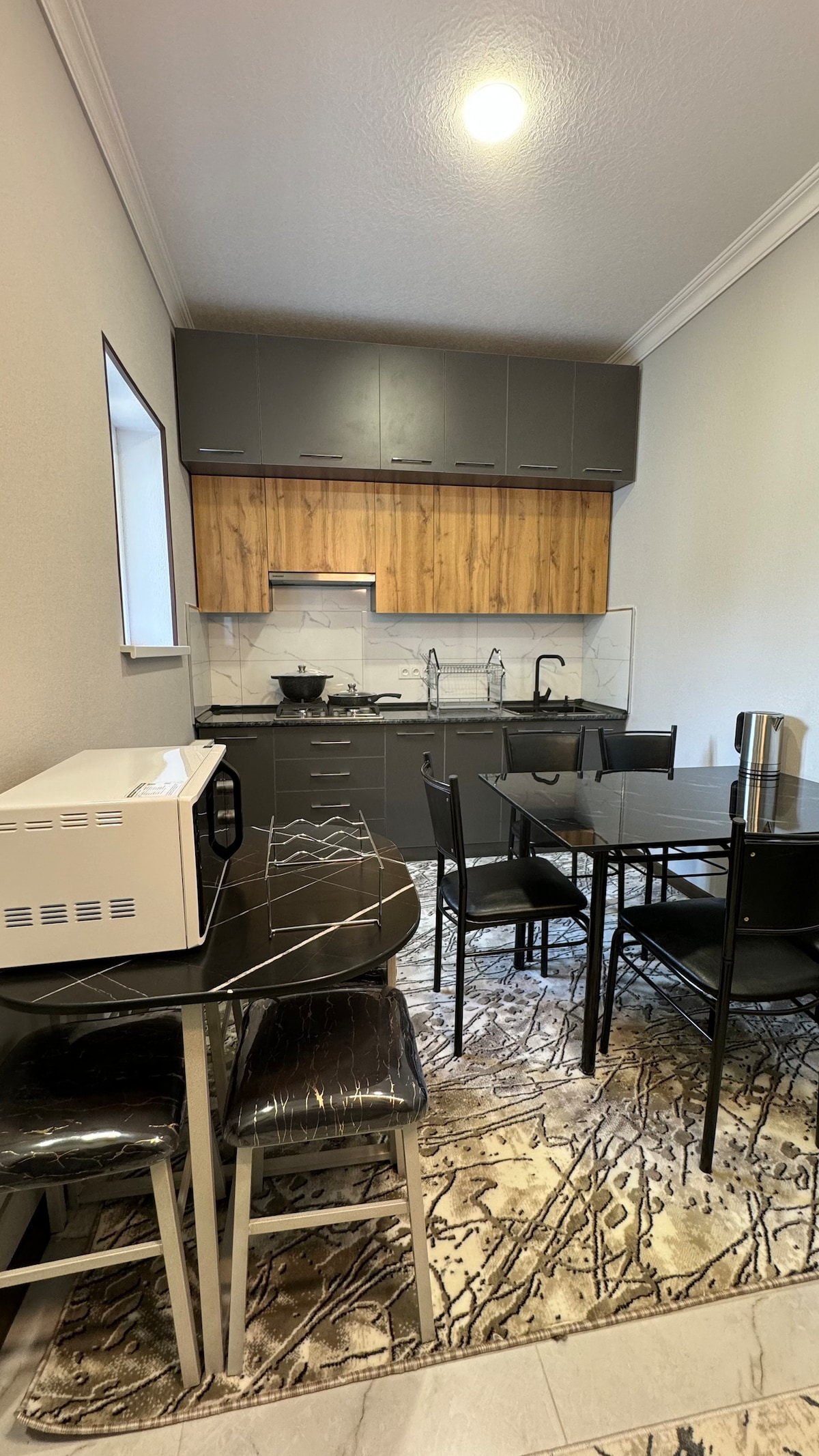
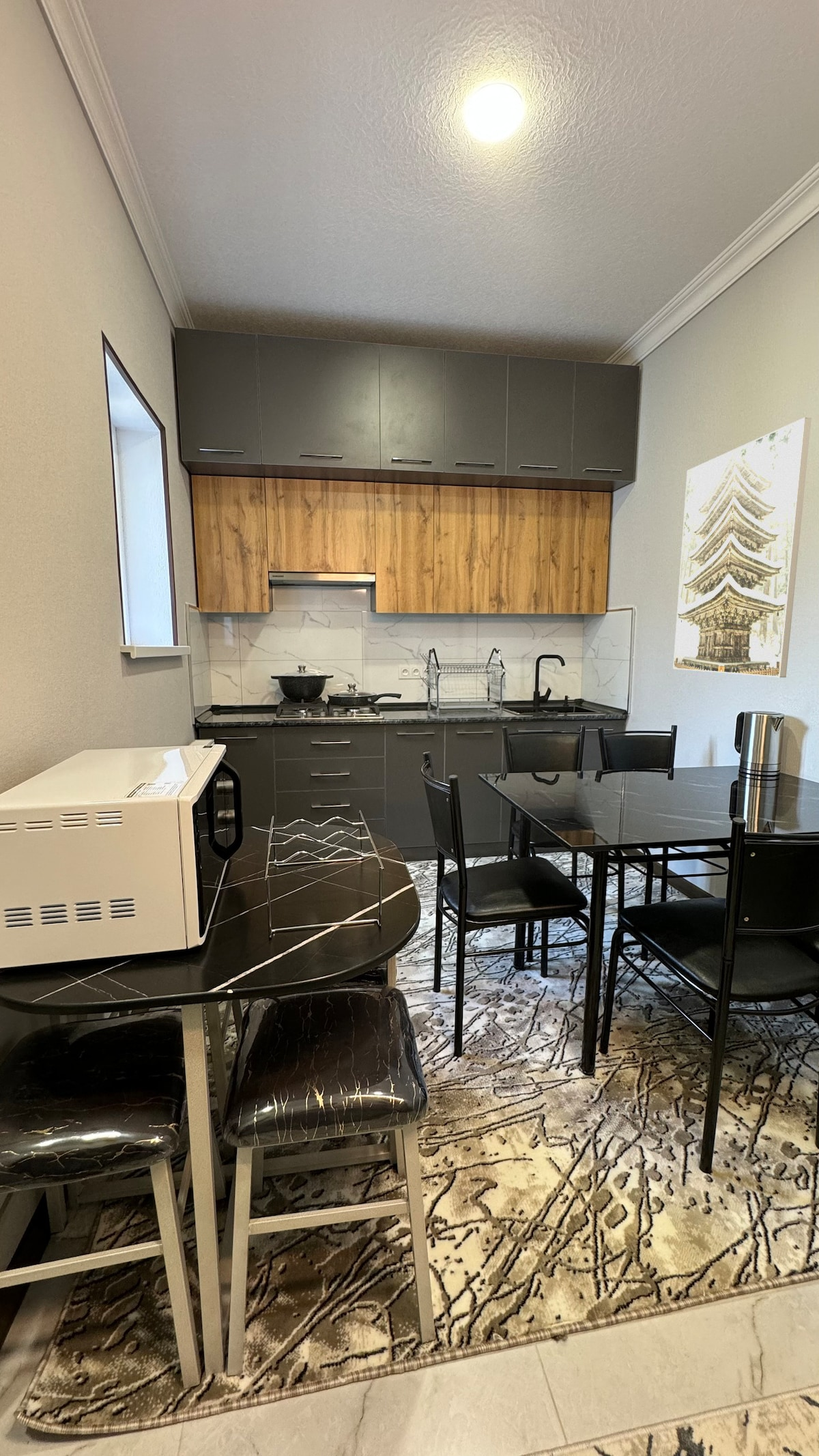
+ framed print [672,417,812,678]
